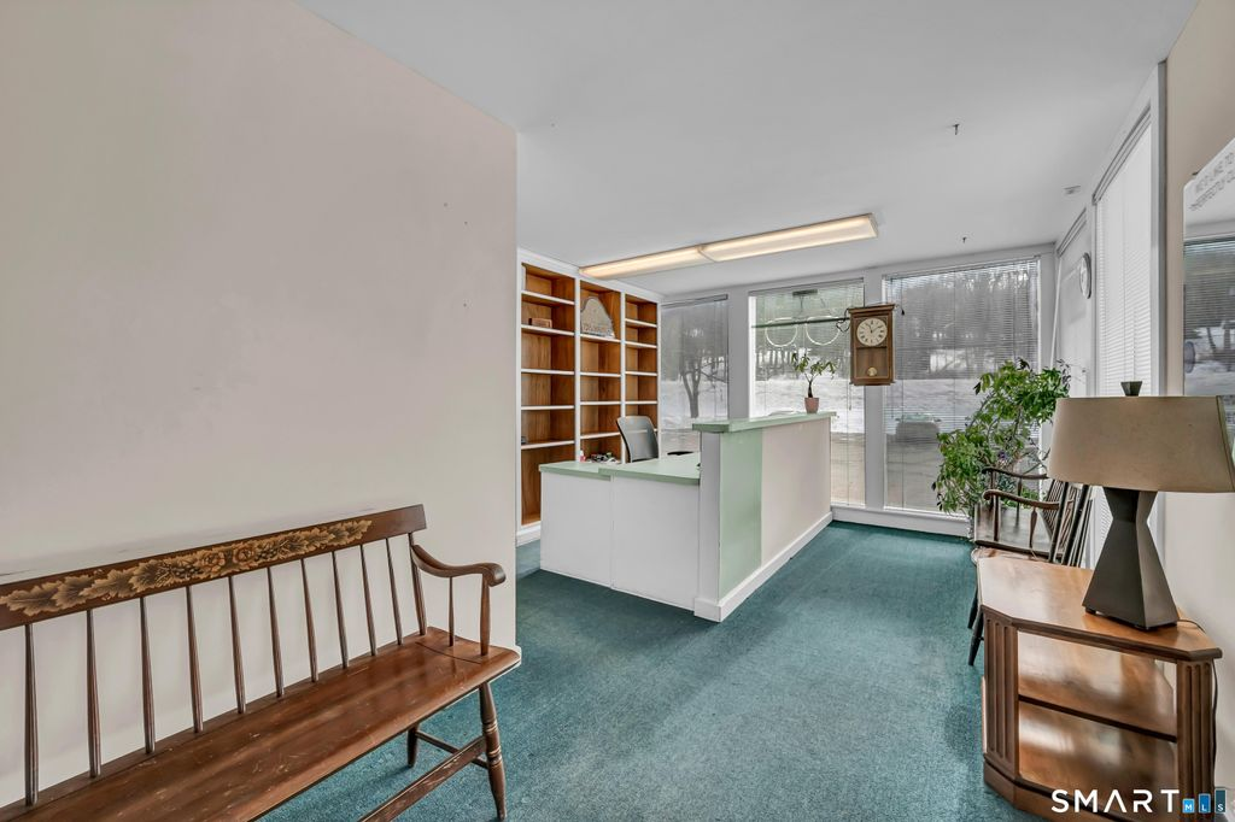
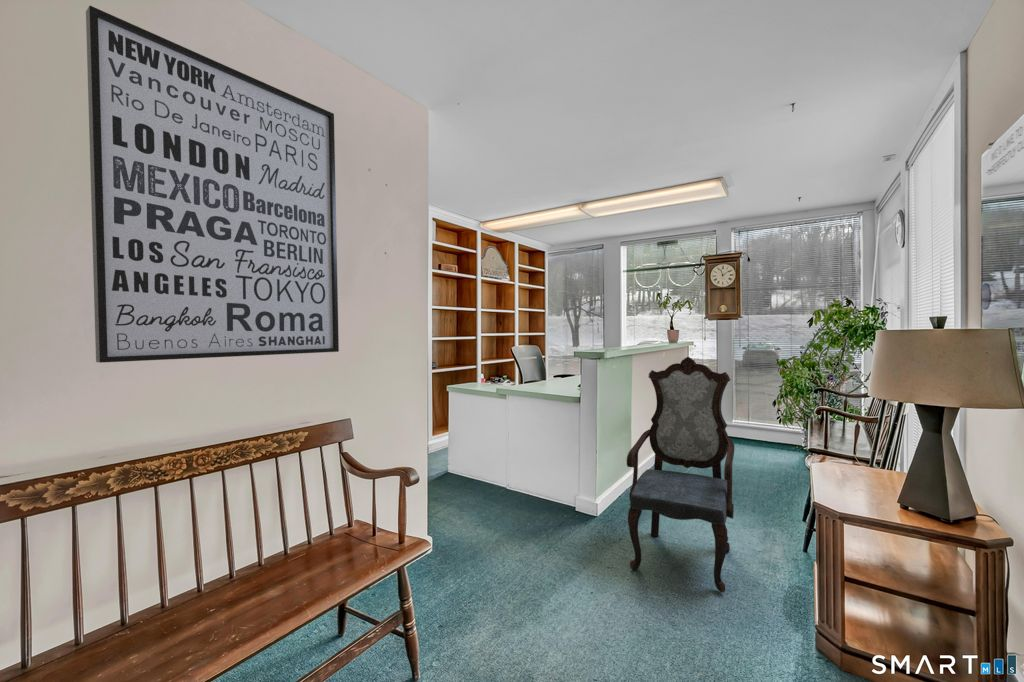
+ wall art [85,5,340,364]
+ armchair [626,356,735,593]
